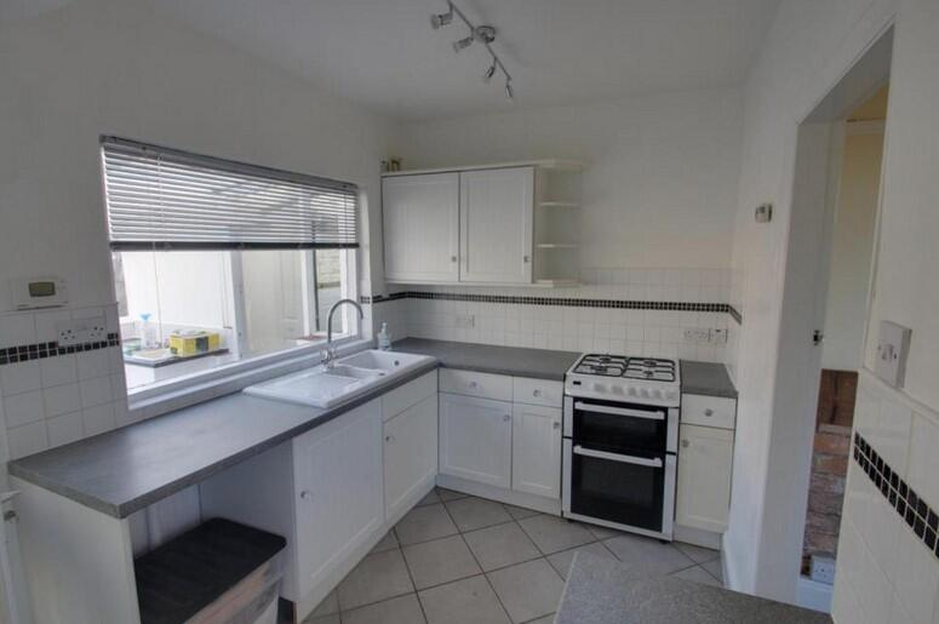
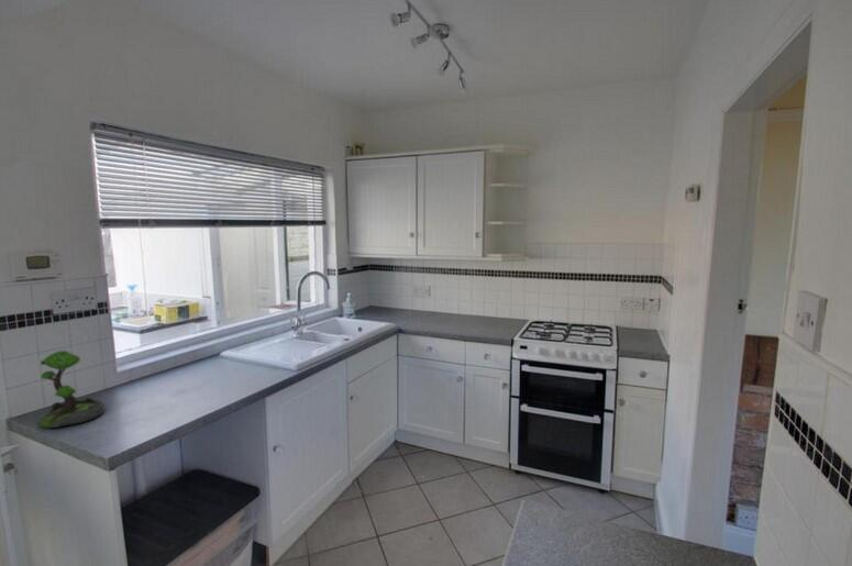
+ plant [38,349,106,429]
